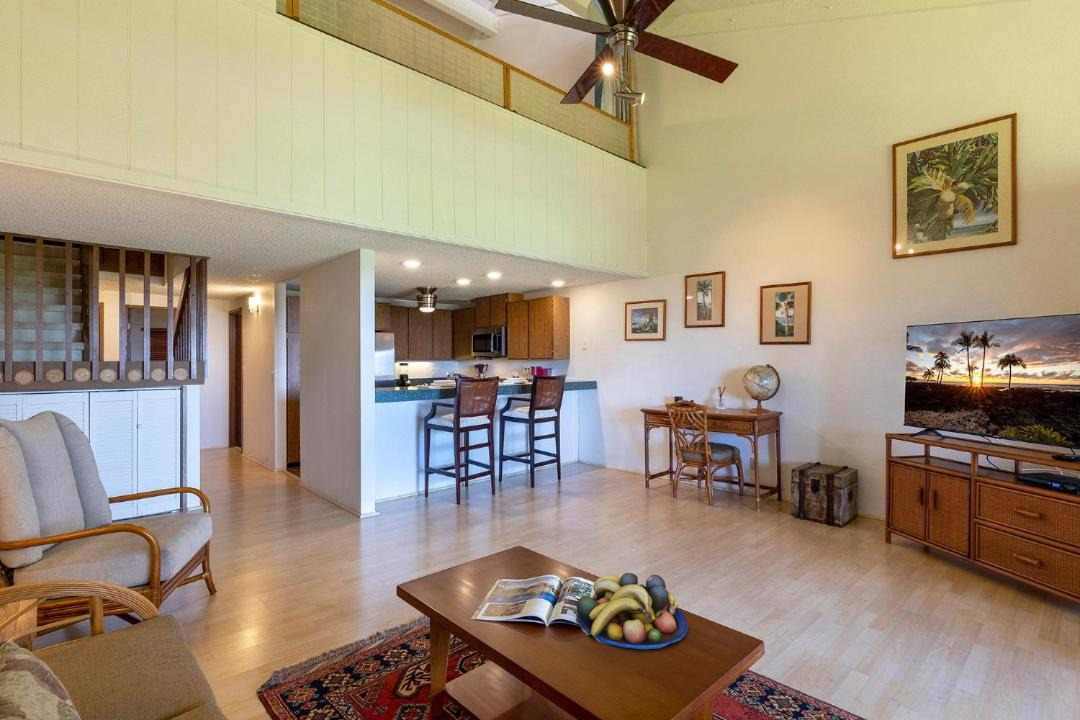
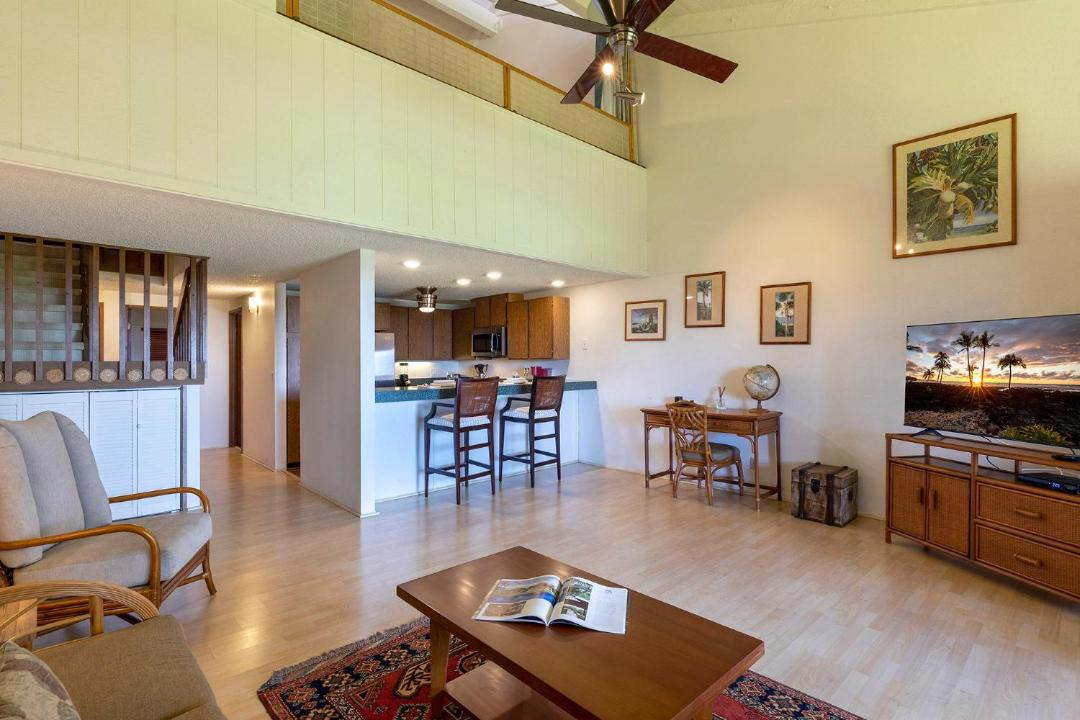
- fruit bowl [575,572,690,650]
